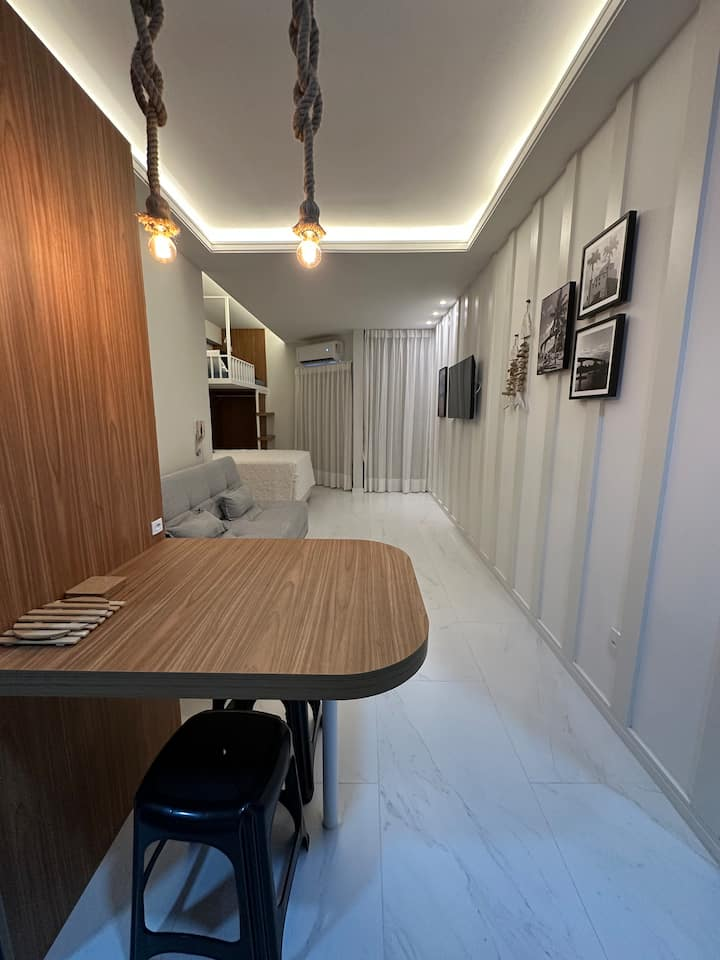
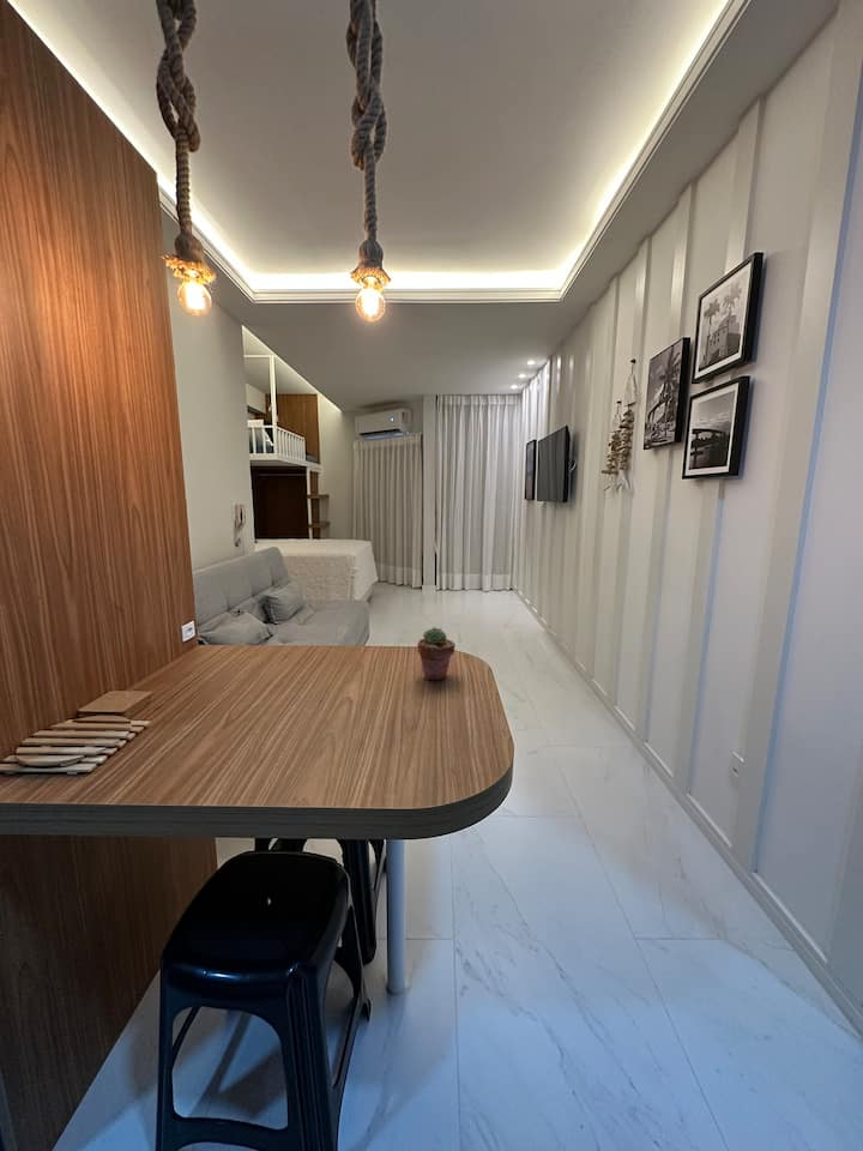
+ potted succulent [416,626,457,681]
